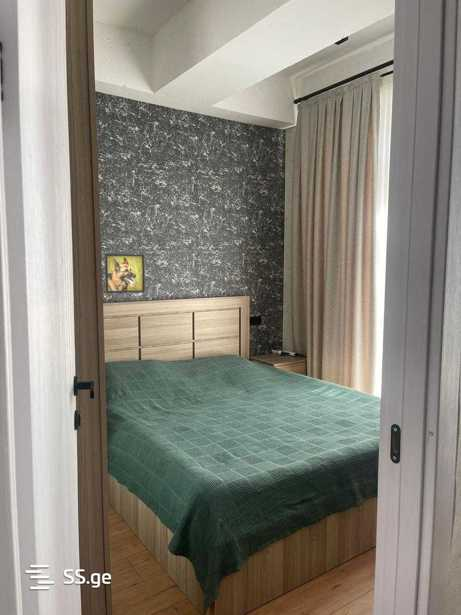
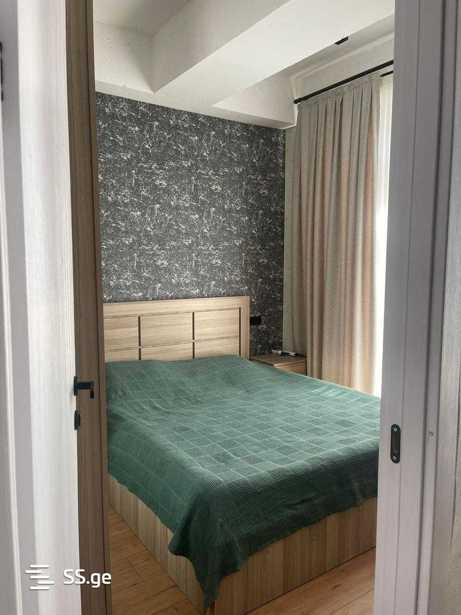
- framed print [104,253,146,294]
